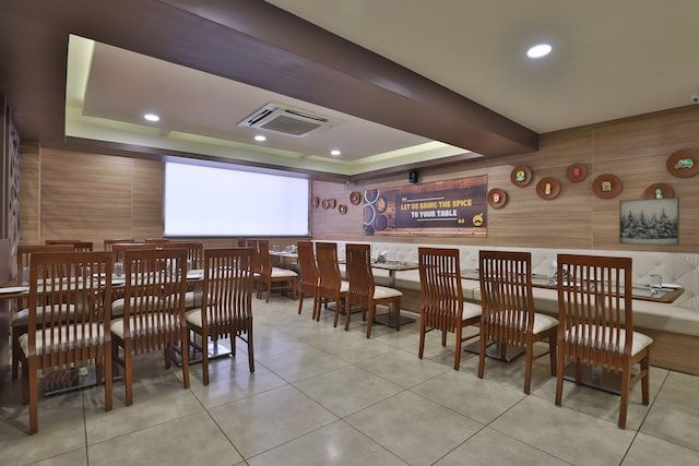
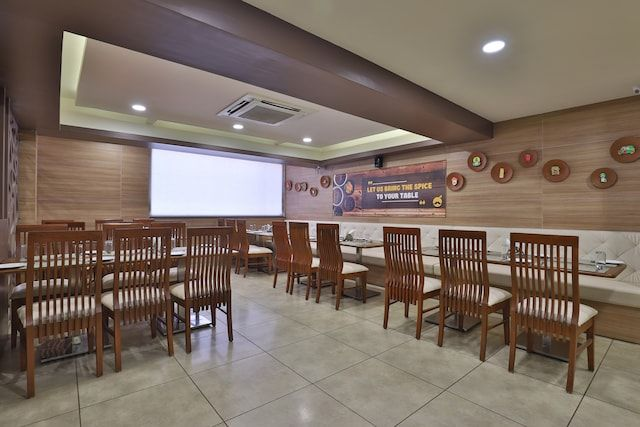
- wall art [618,196,680,247]
